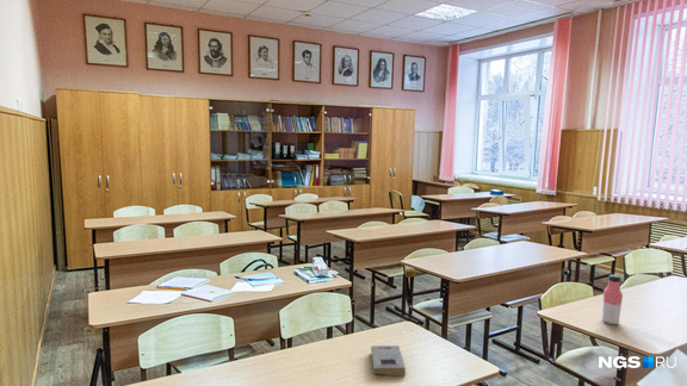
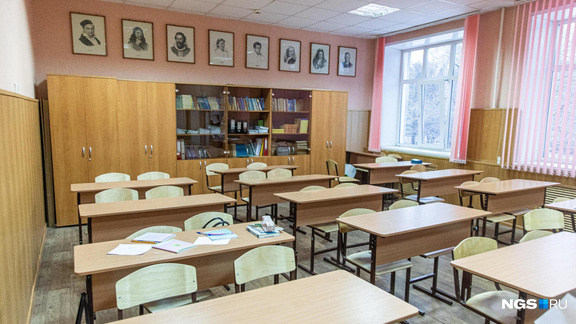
- water bottle [600,274,624,325]
- book [370,344,407,376]
